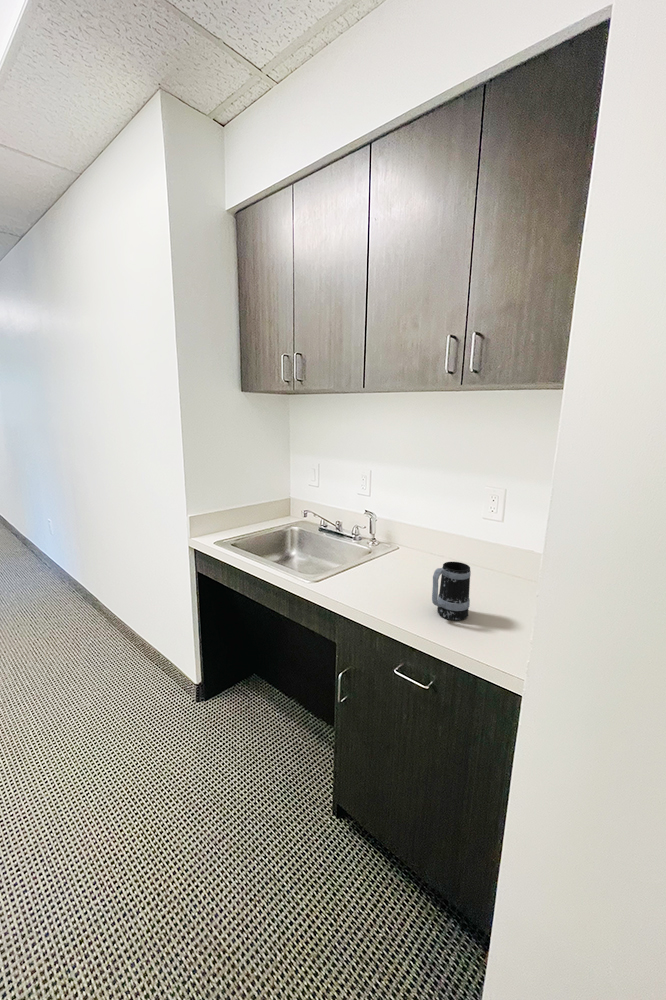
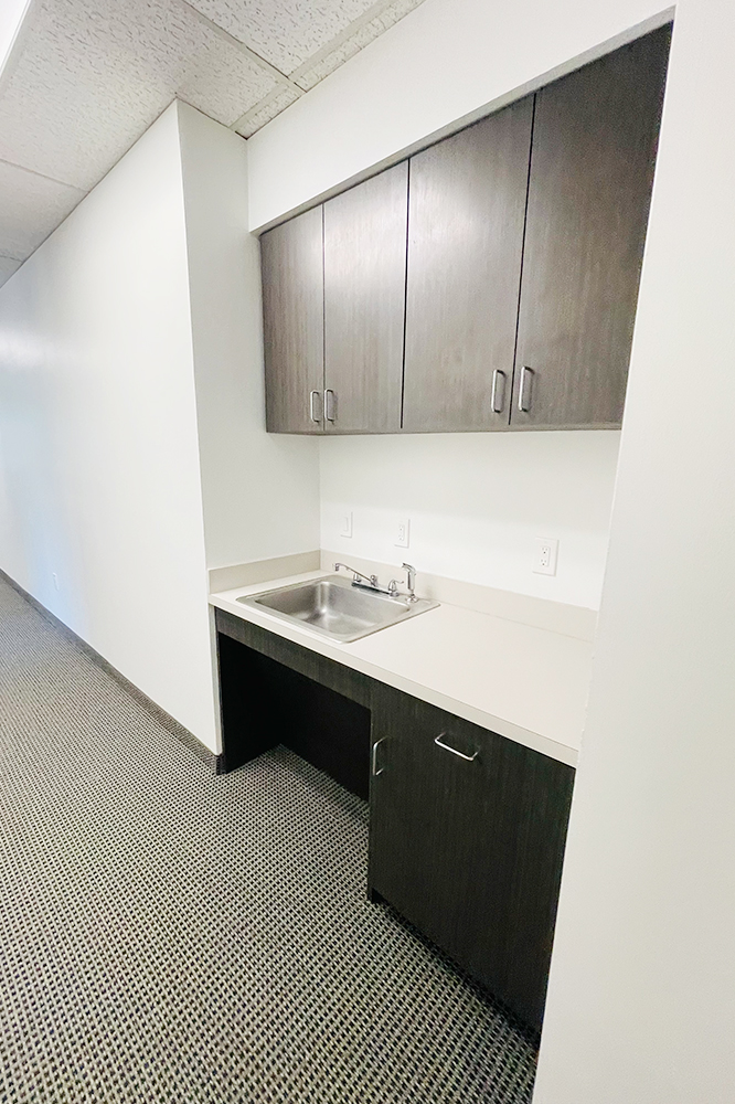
- mug [431,561,472,621]
